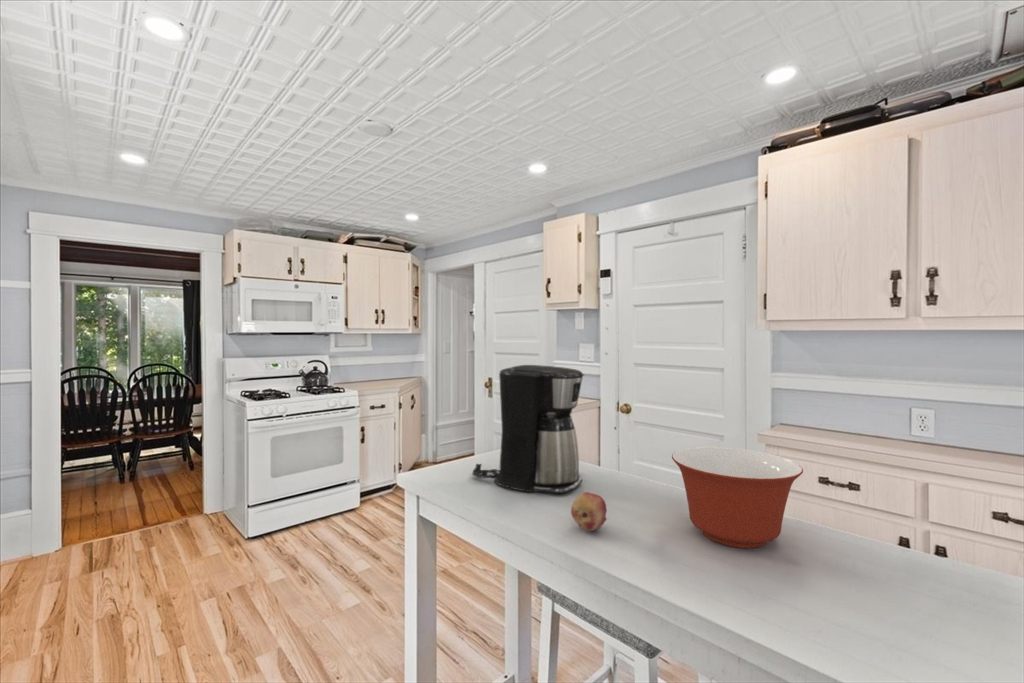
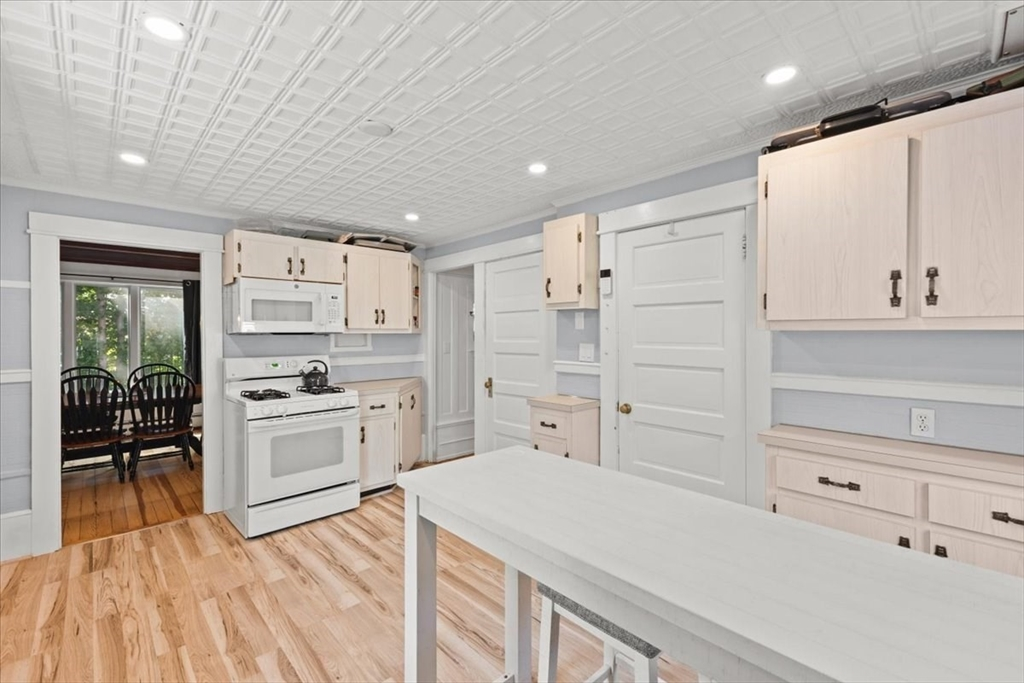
- mixing bowl [671,446,804,549]
- coffee maker [471,364,585,495]
- fruit [570,491,608,532]
